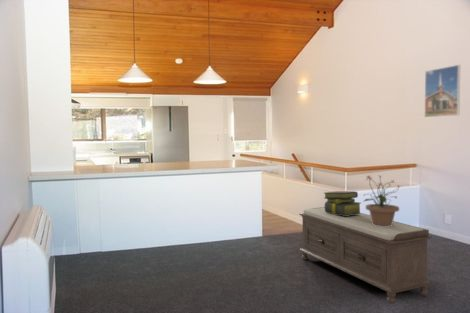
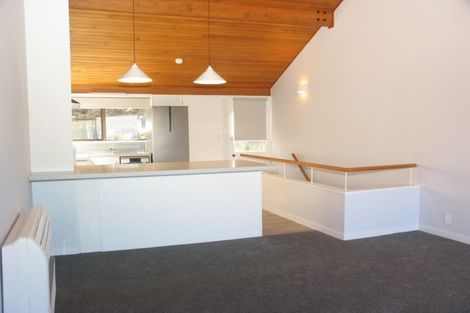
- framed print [424,64,461,118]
- stack of books [323,190,362,216]
- bench [298,206,433,305]
- potted plant [362,174,402,227]
